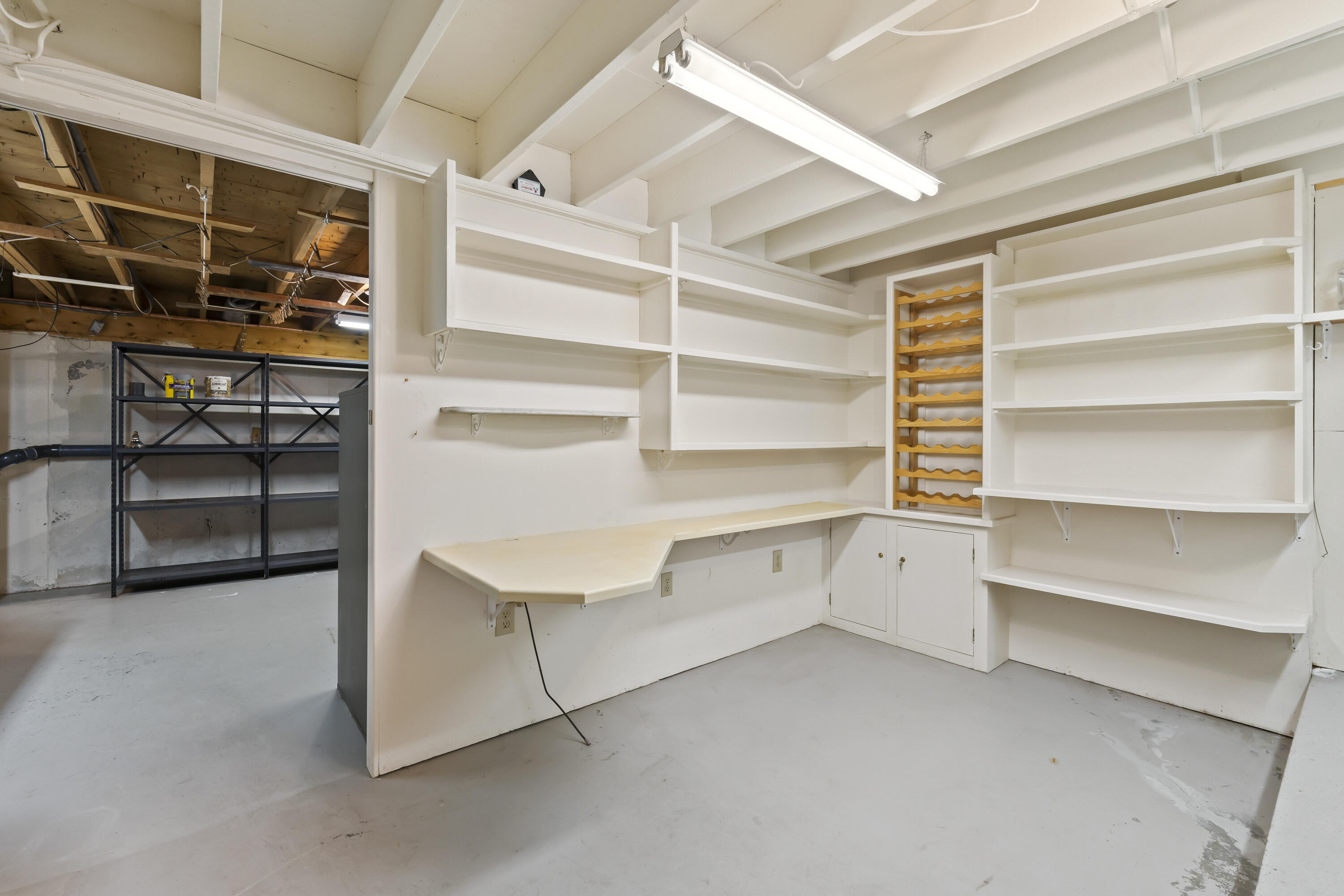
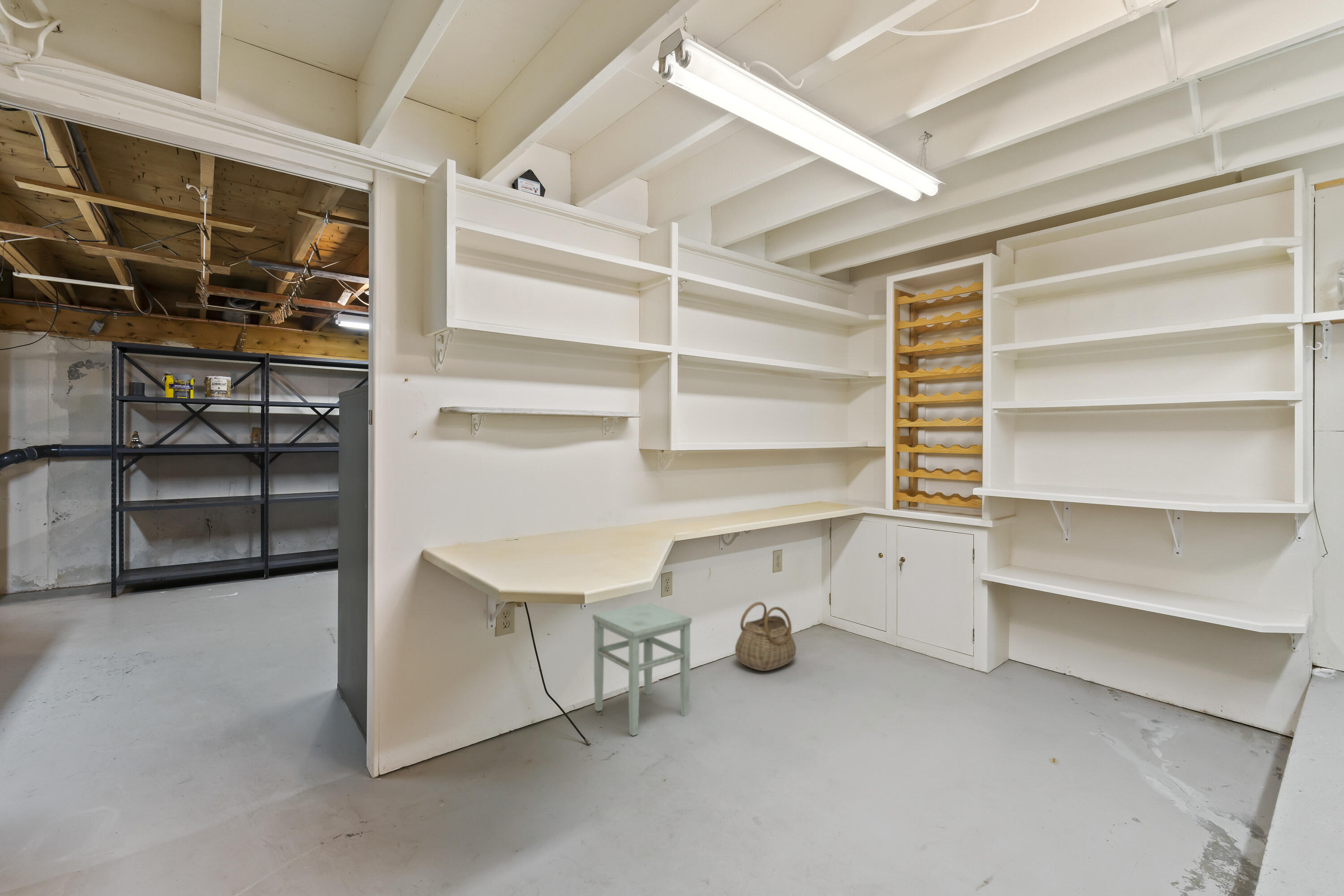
+ stool [592,603,692,736]
+ basket [735,601,797,672]
